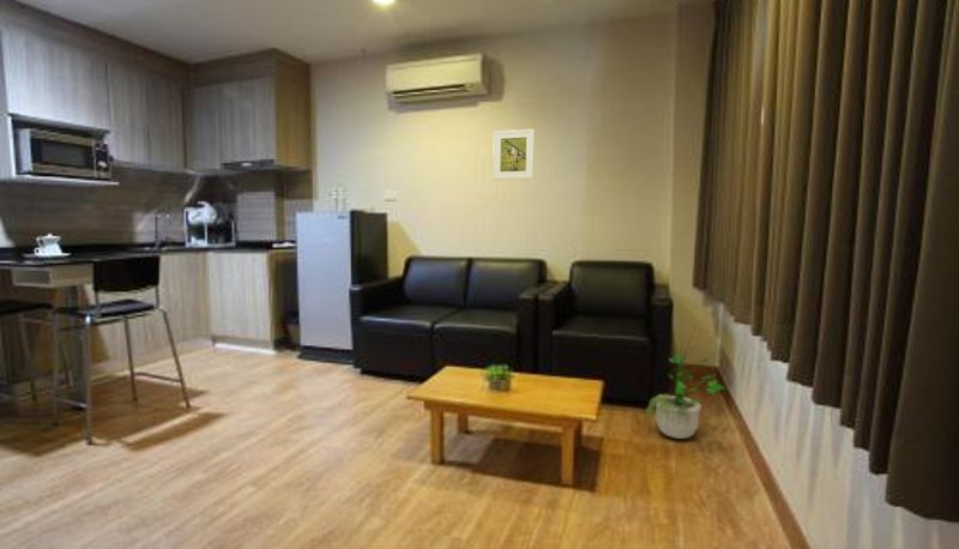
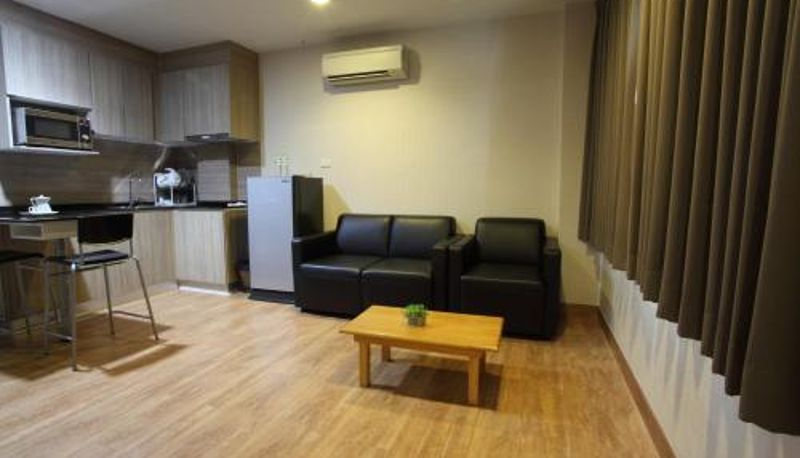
- potted plant [643,327,728,440]
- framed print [491,128,536,181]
